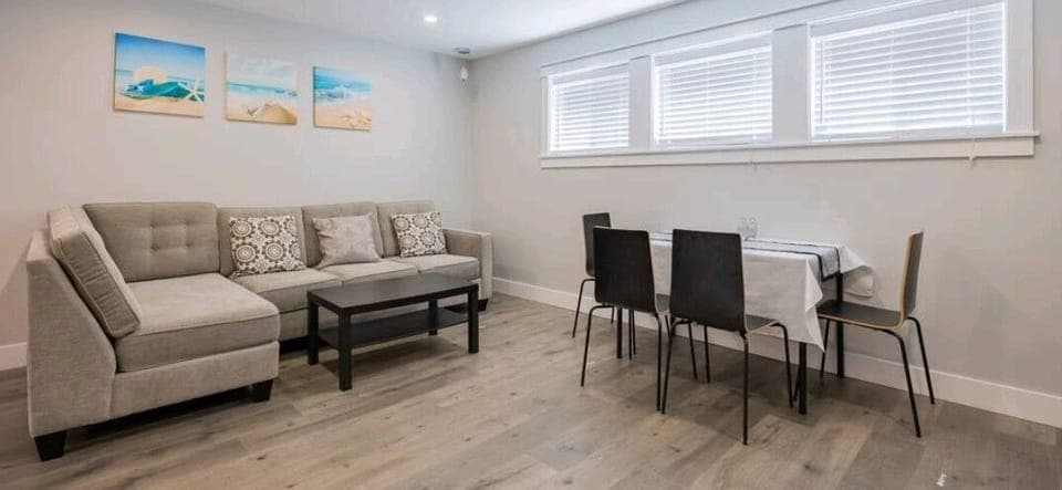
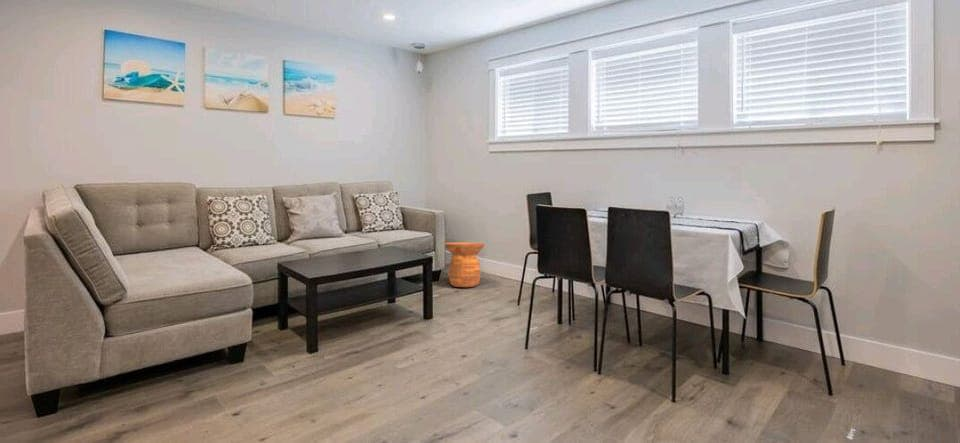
+ side table [443,241,486,288]
